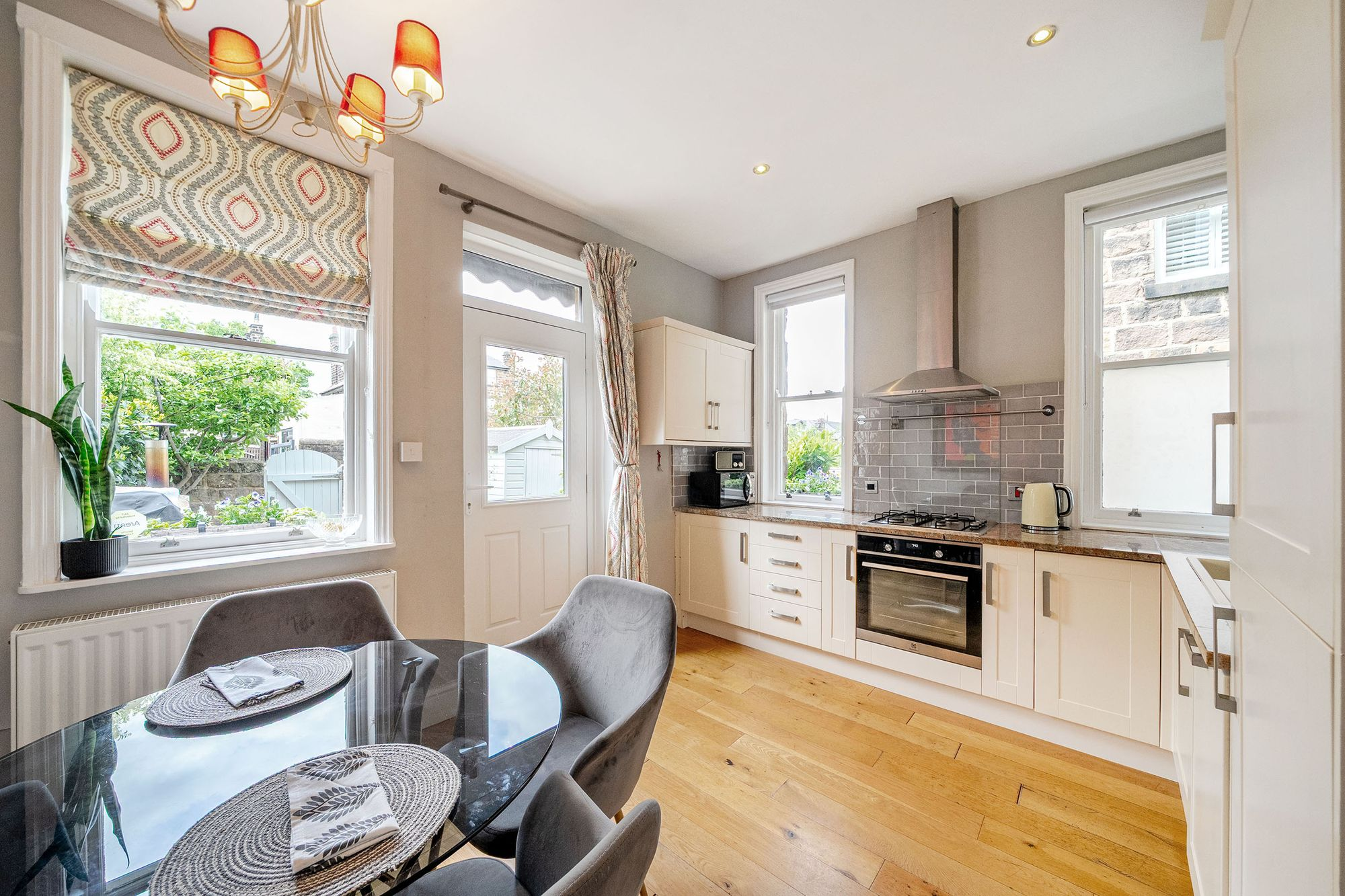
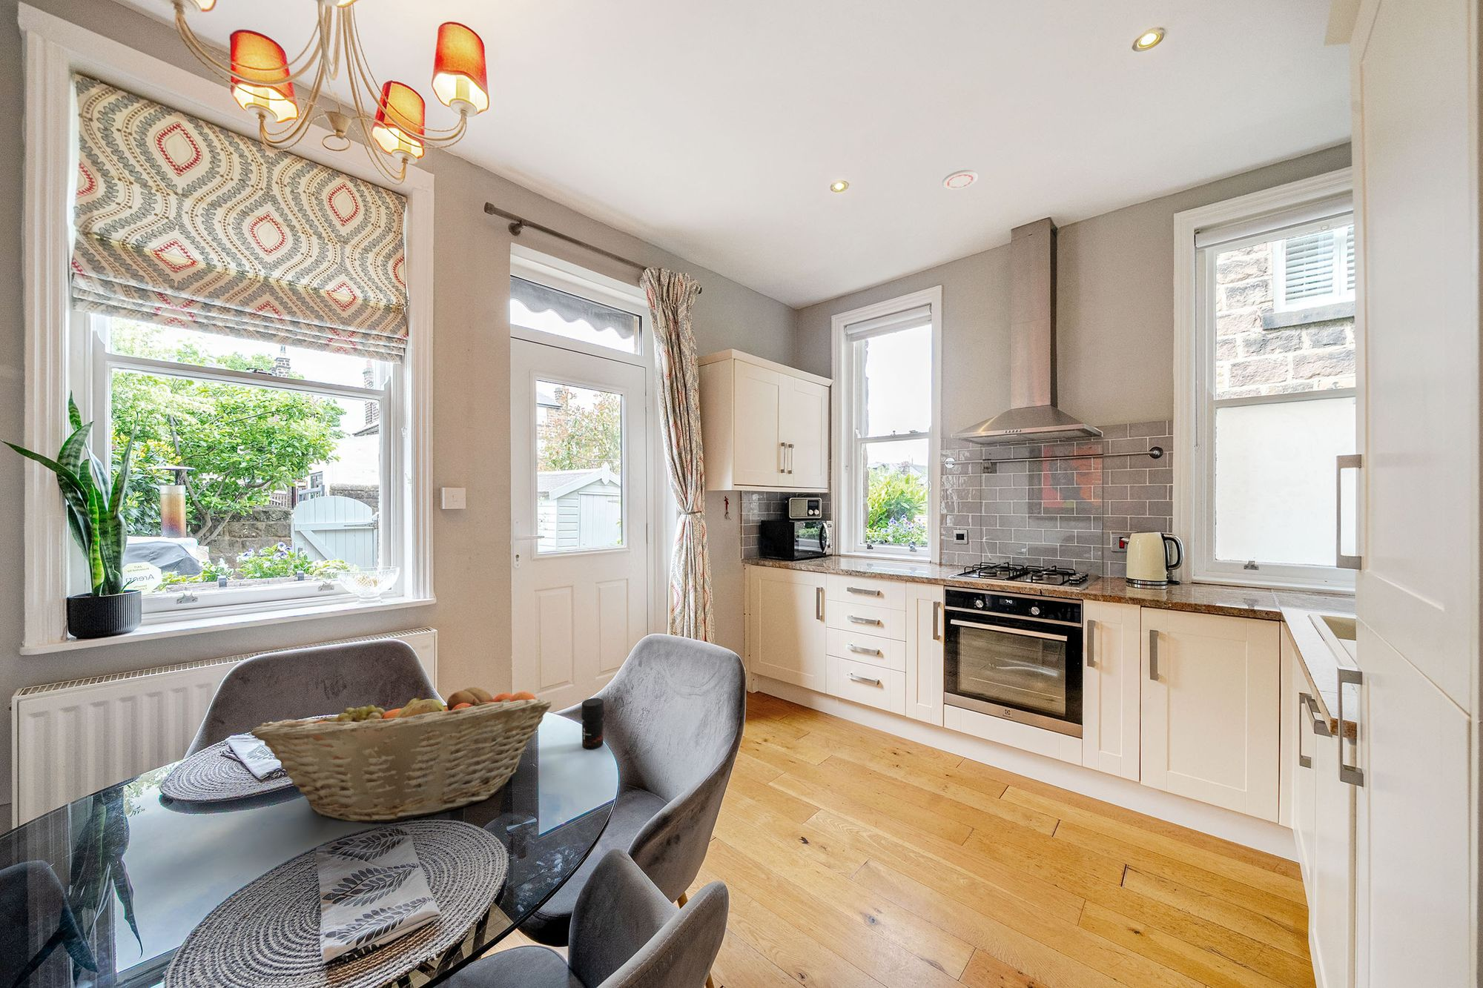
+ jar [581,698,604,750]
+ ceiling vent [942,170,979,191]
+ fruit basket [250,683,552,824]
